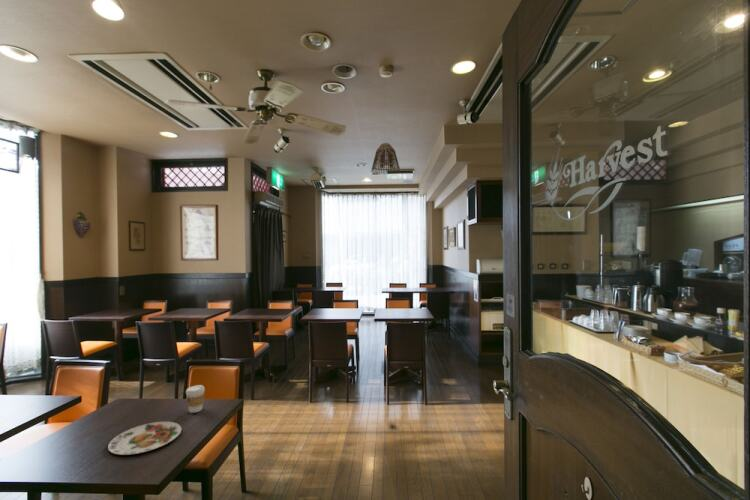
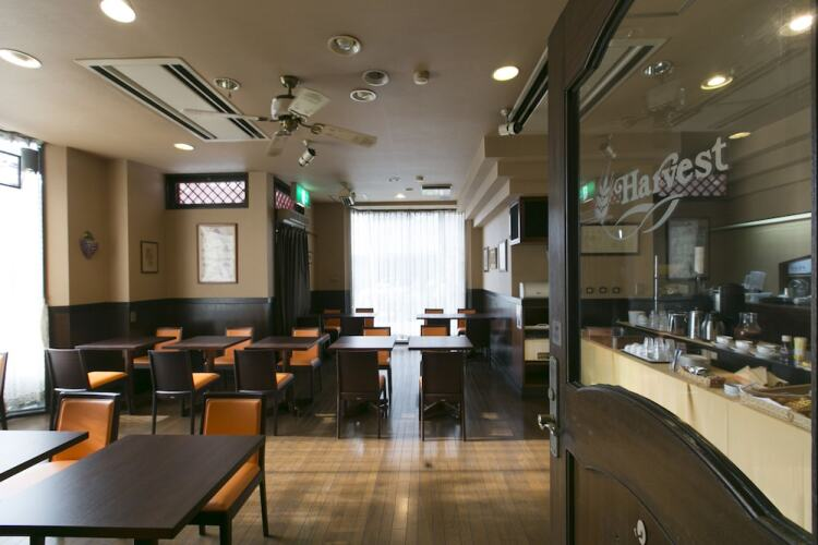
- coffee cup [185,384,206,414]
- lamp shade [370,142,401,175]
- plate [107,421,182,456]
